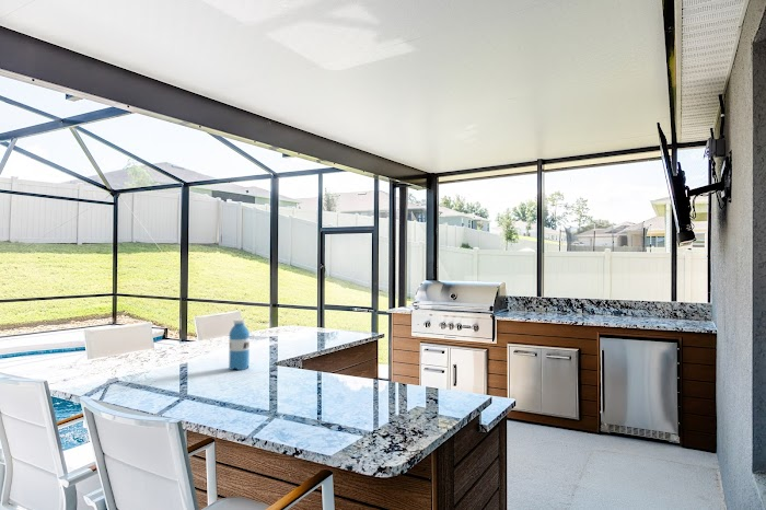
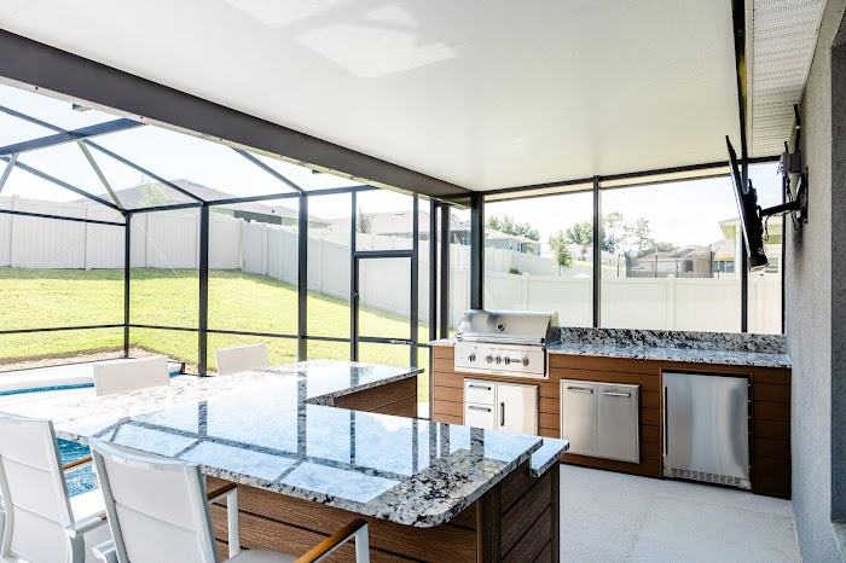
- water bottle [228,318,251,371]
